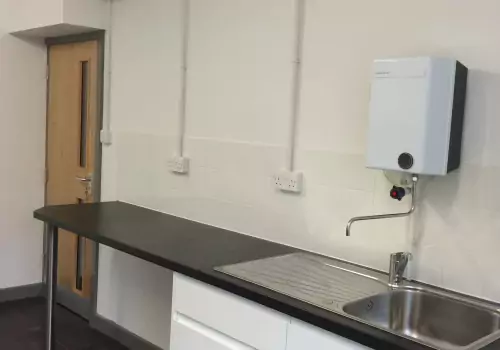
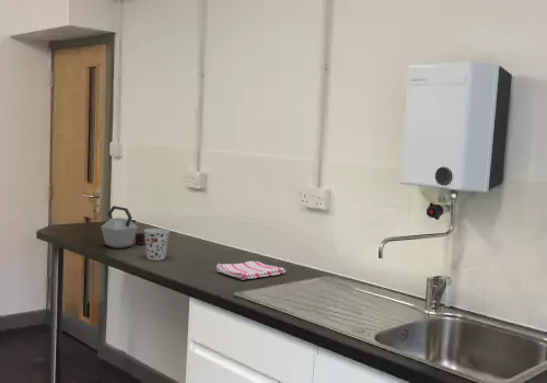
+ dish towel [216,260,287,281]
+ cup [143,228,171,262]
+ kettle [100,205,146,249]
